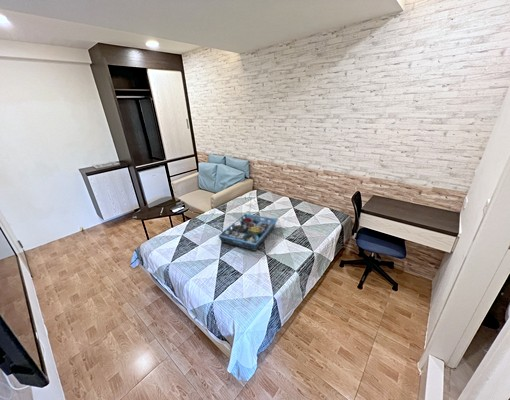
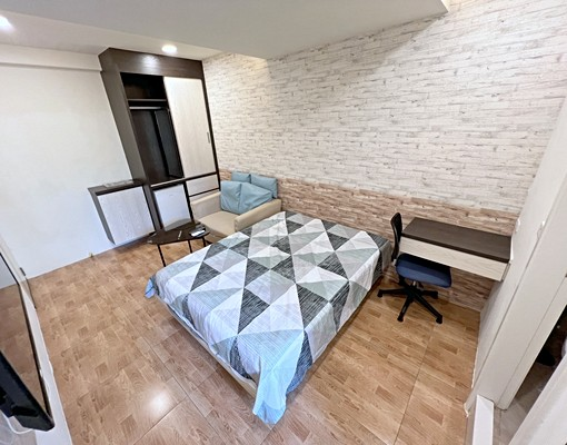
- serving tray [218,213,279,252]
